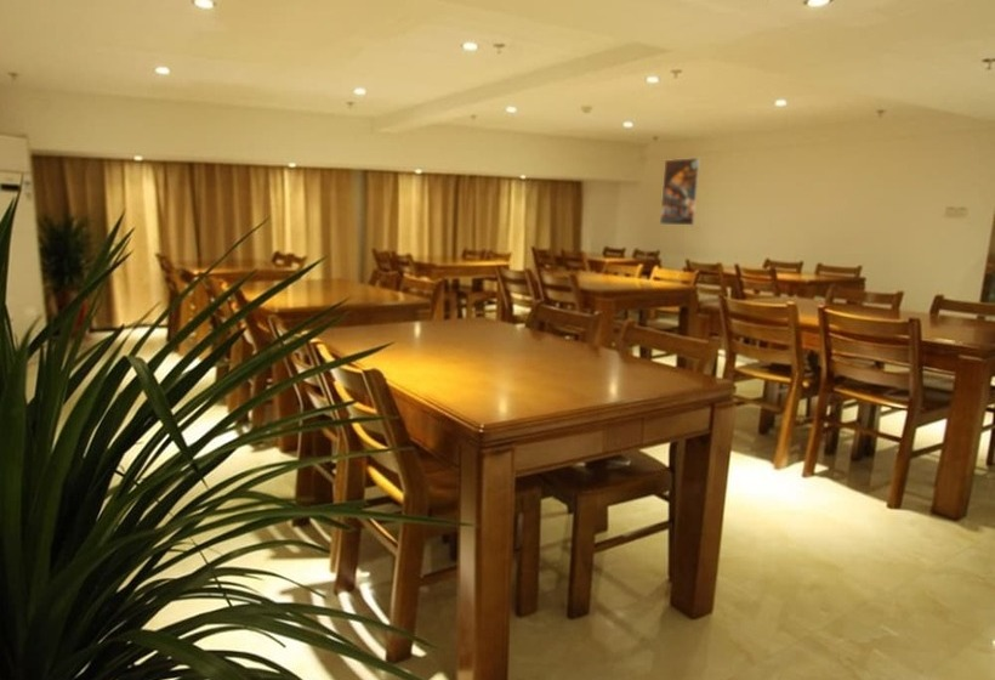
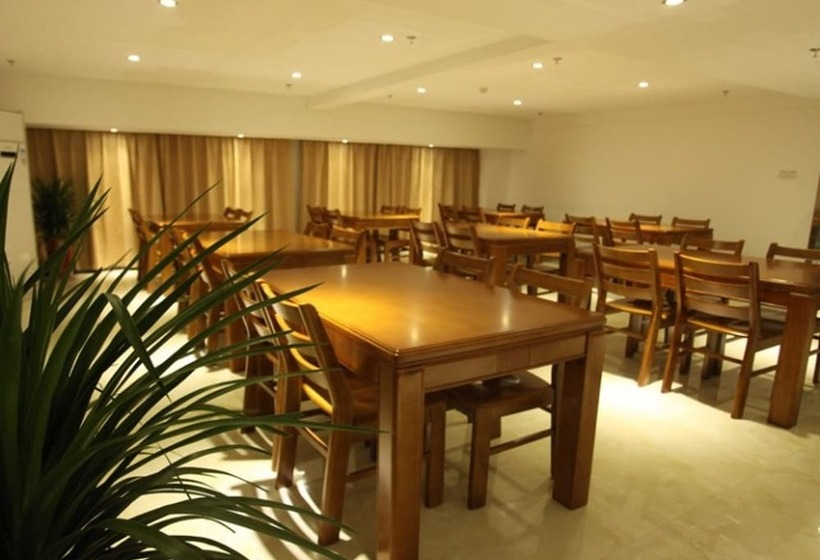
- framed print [659,157,701,227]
